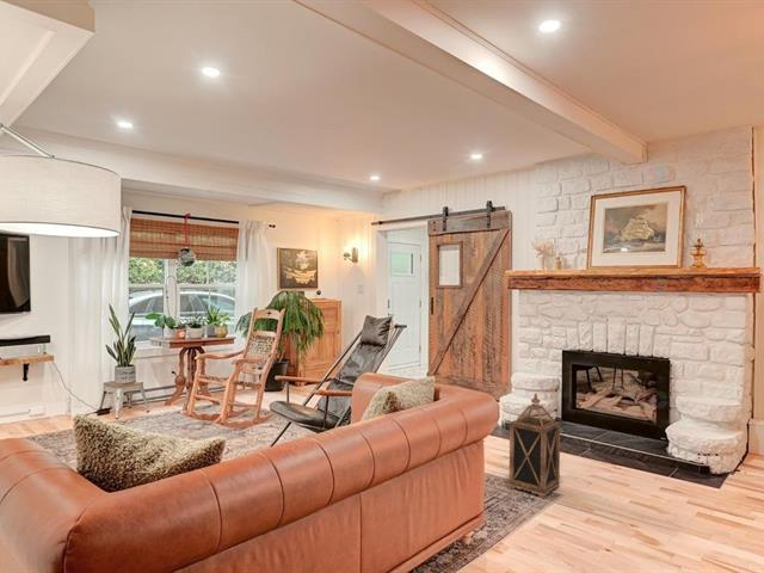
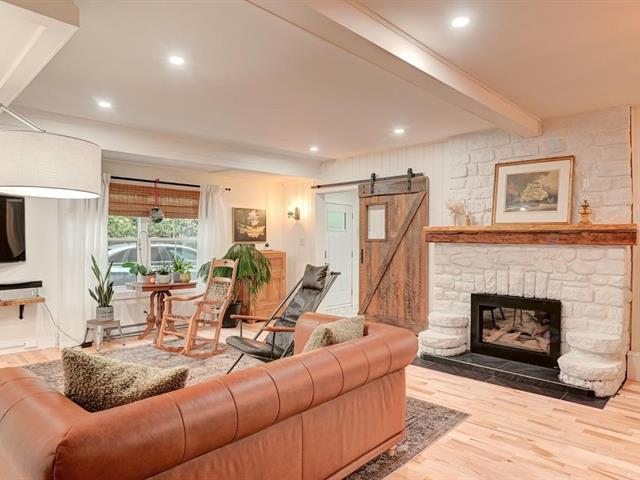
- lantern [507,393,561,499]
